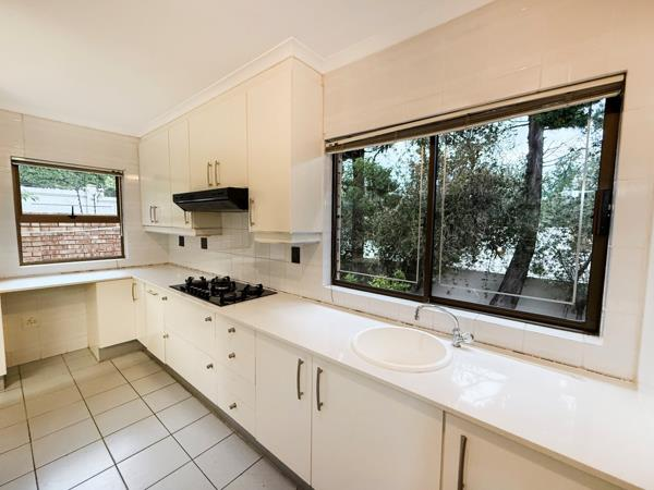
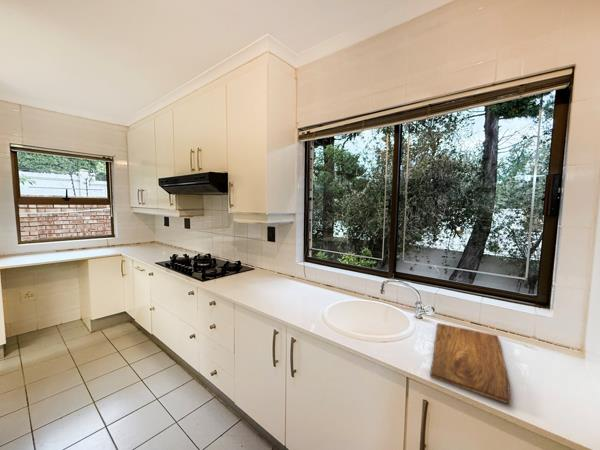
+ cutting board [429,322,511,405]
